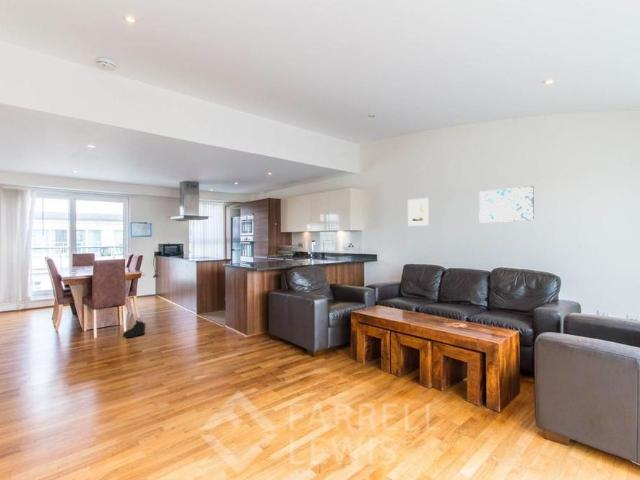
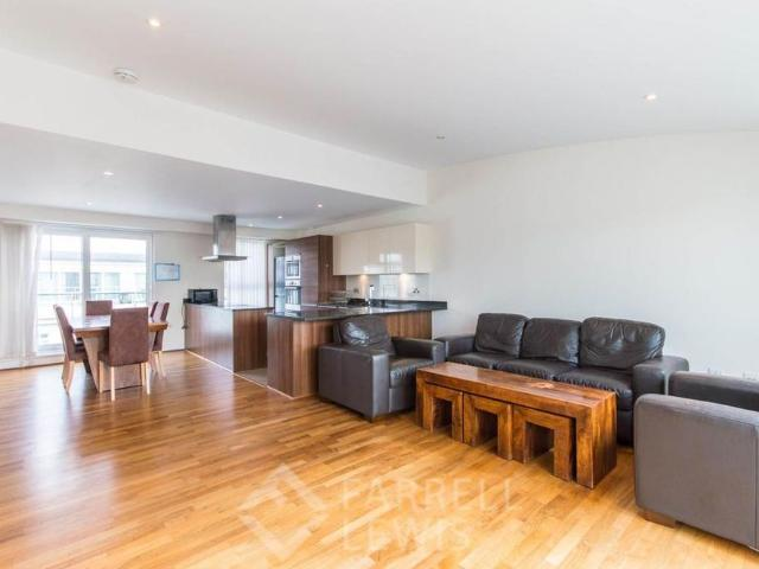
- wall art [478,185,535,224]
- boots [122,319,147,339]
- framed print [407,197,430,227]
